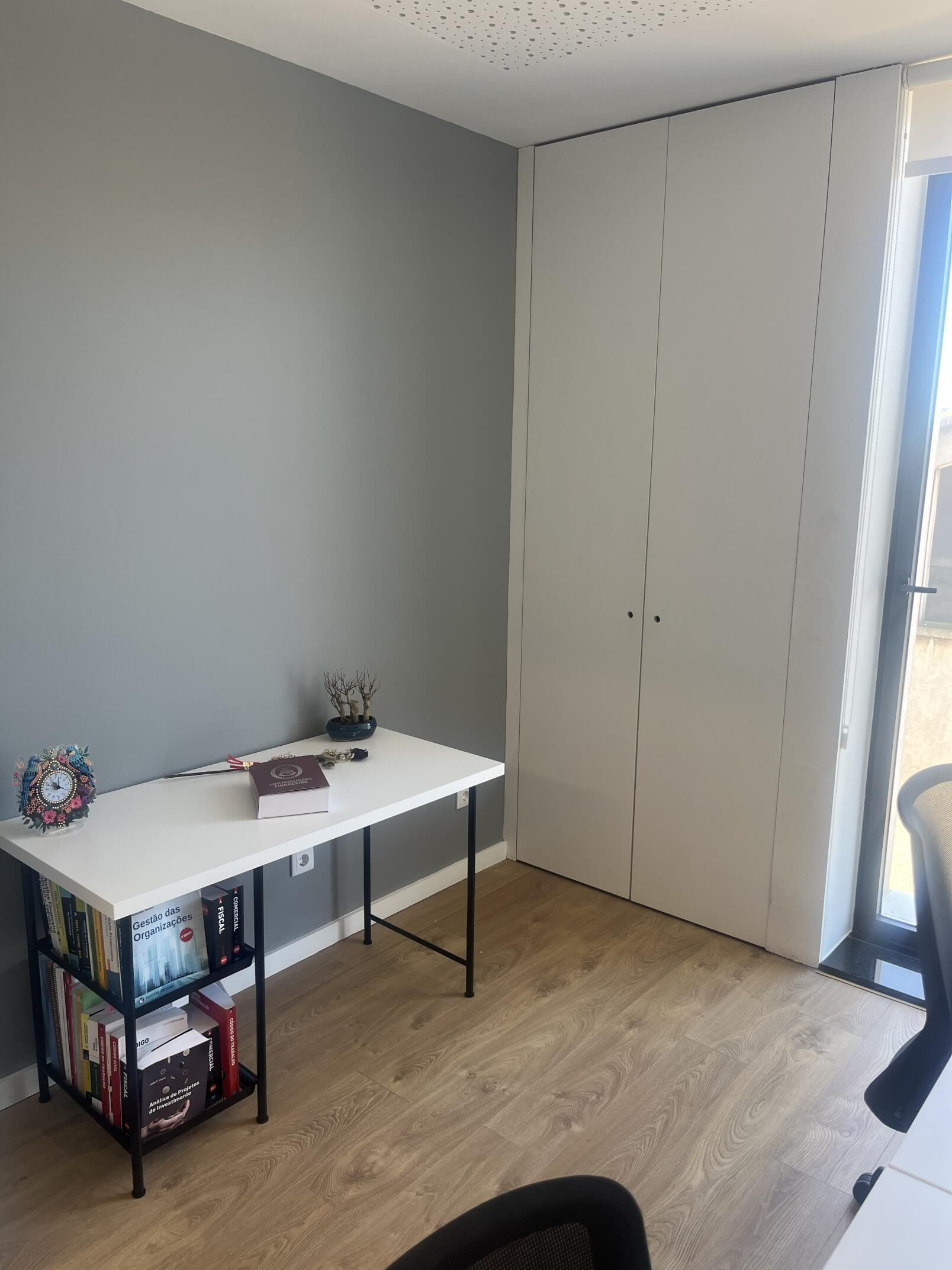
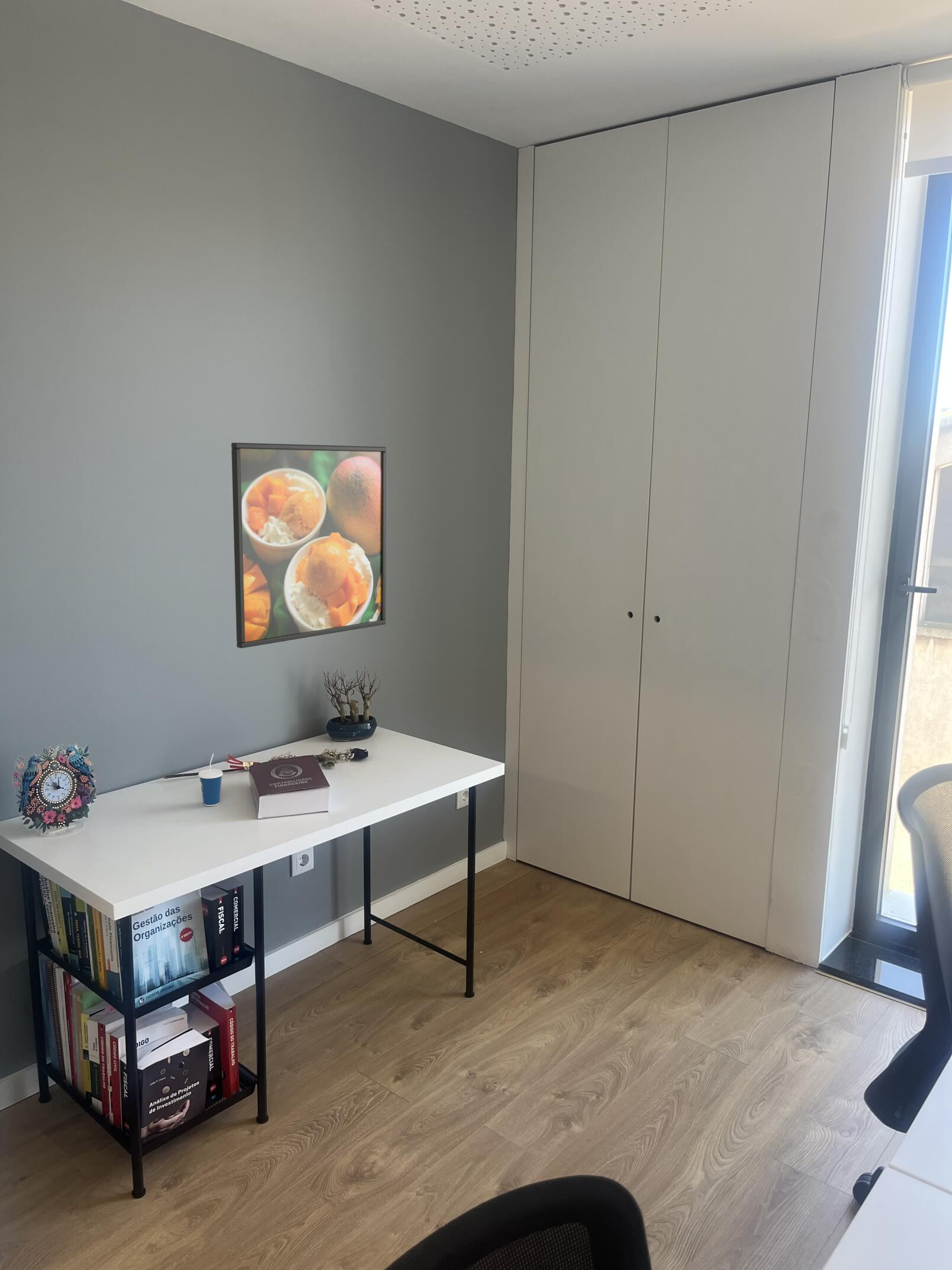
+ cup [198,753,224,807]
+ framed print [231,442,387,649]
